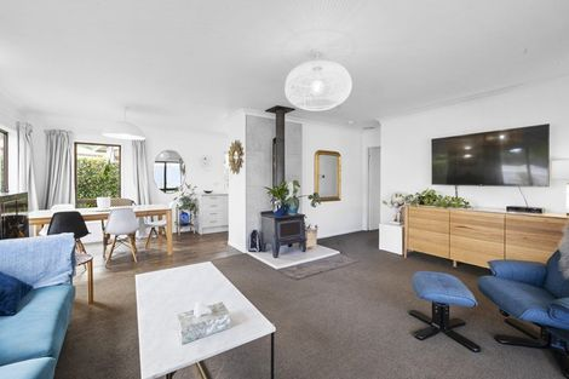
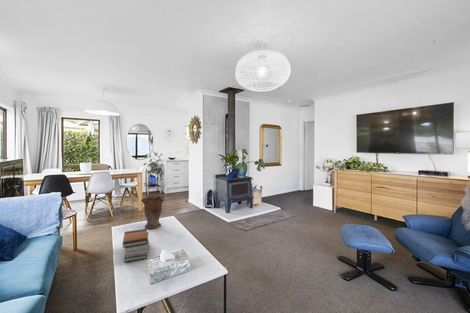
+ book stack [122,228,151,263]
+ vase [140,195,165,230]
